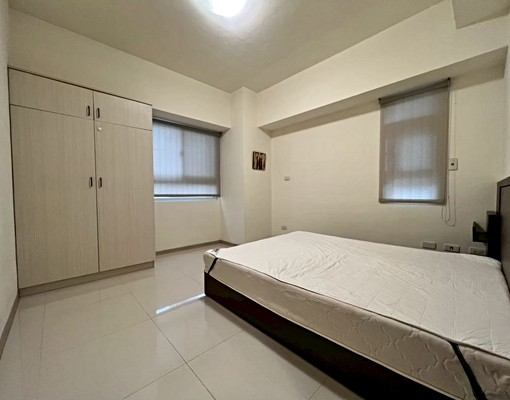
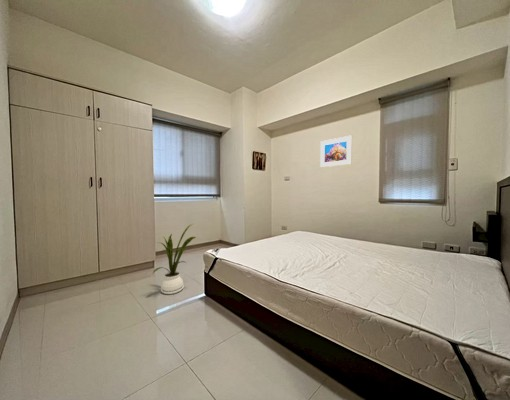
+ house plant [151,223,197,295]
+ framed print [319,135,353,168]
